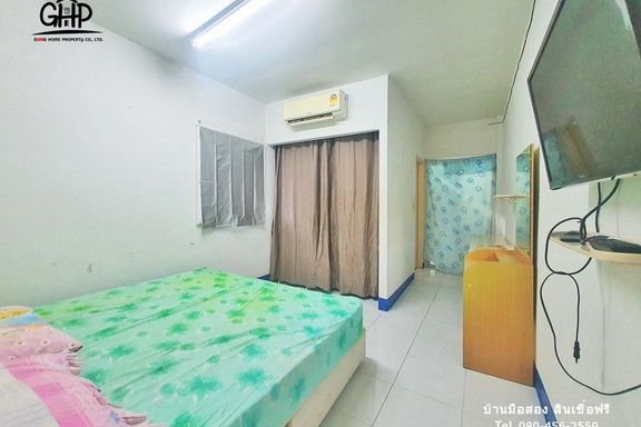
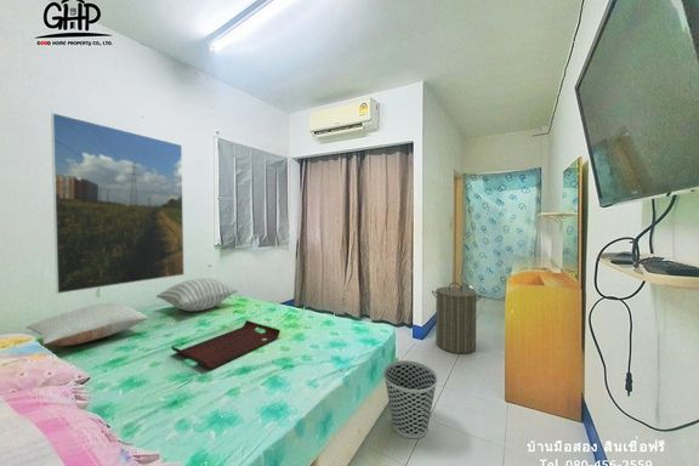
+ serving tray [170,319,282,370]
+ wastebasket [382,359,439,439]
+ laundry hamper [431,282,483,354]
+ pillow [155,277,239,312]
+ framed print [50,112,186,295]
+ pillow [24,301,149,347]
